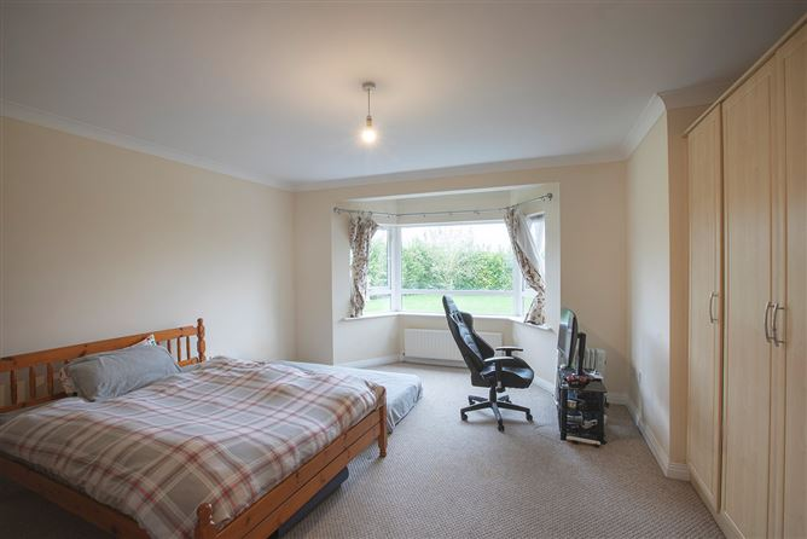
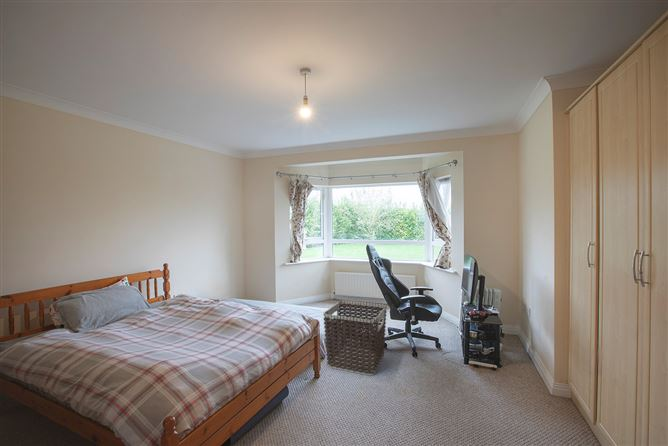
+ clothes hamper [323,299,388,377]
